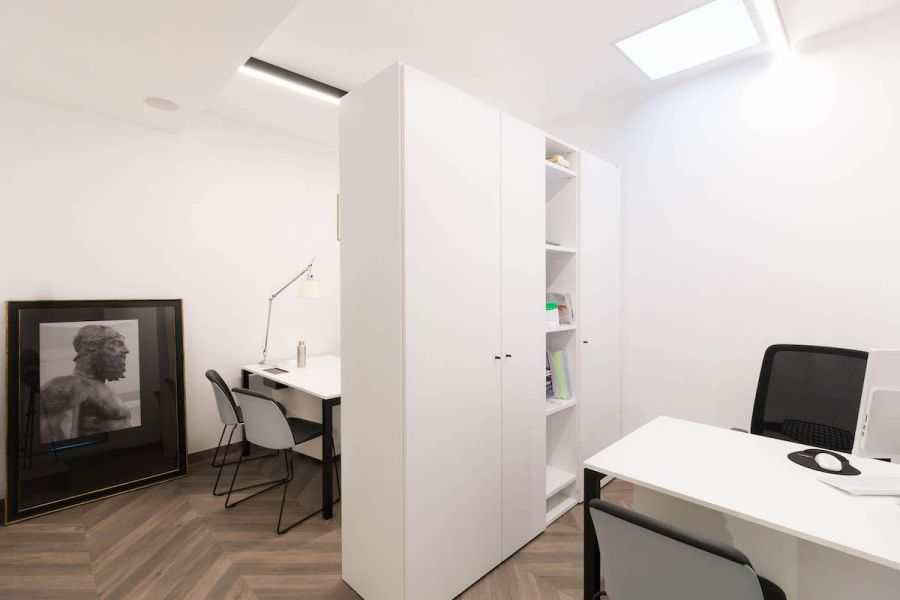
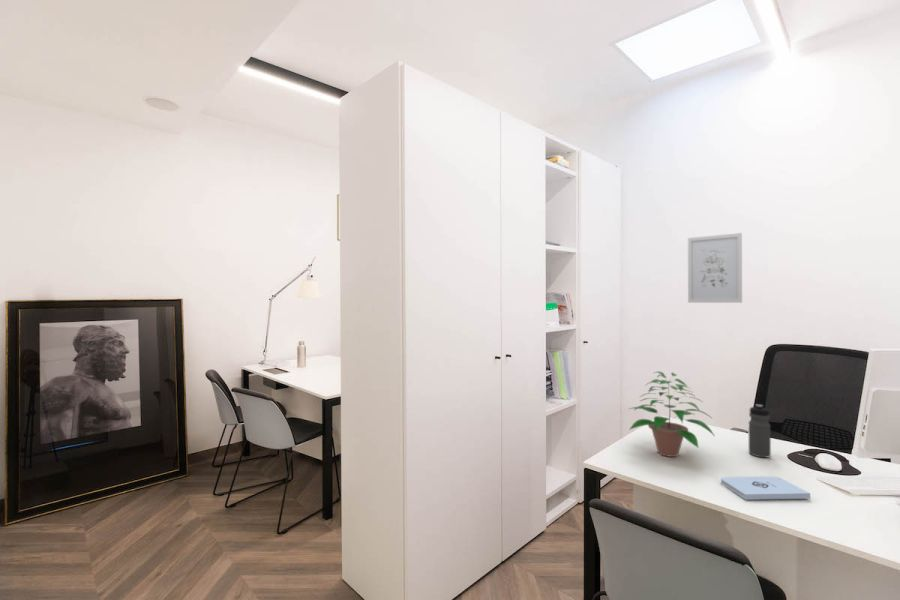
+ notepad [719,475,811,501]
+ potted plant [628,371,715,458]
+ wall art [687,232,743,304]
+ water bottle [748,403,772,459]
